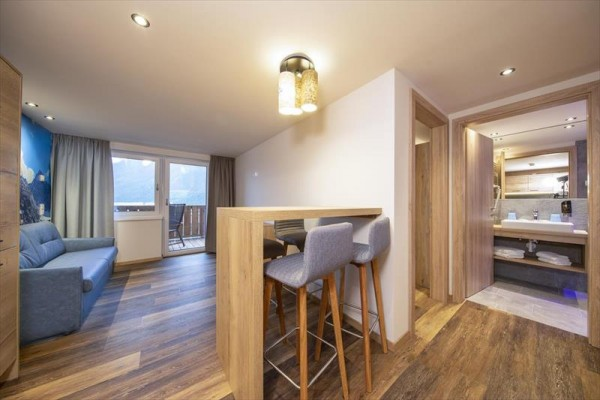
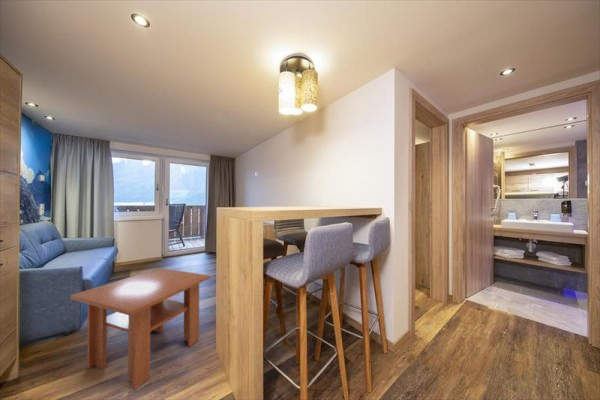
+ coffee table [70,267,211,391]
